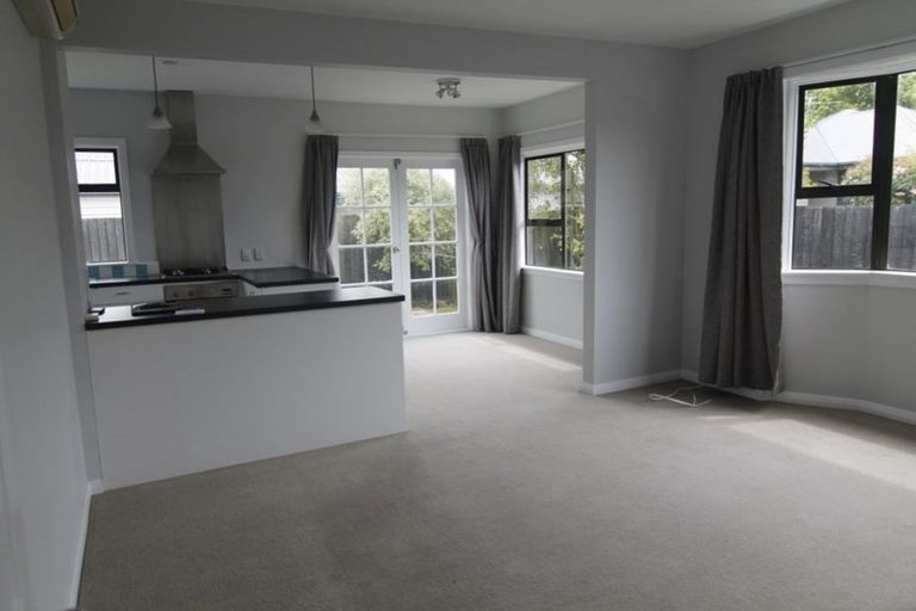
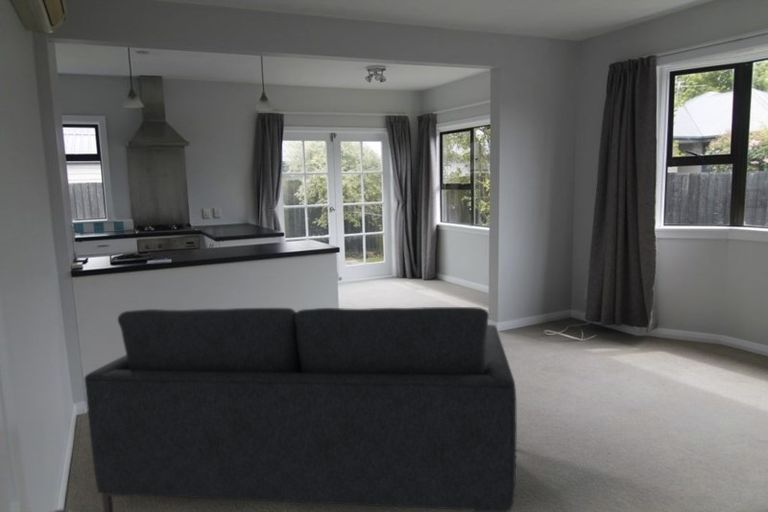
+ sofa [84,306,518,512]
